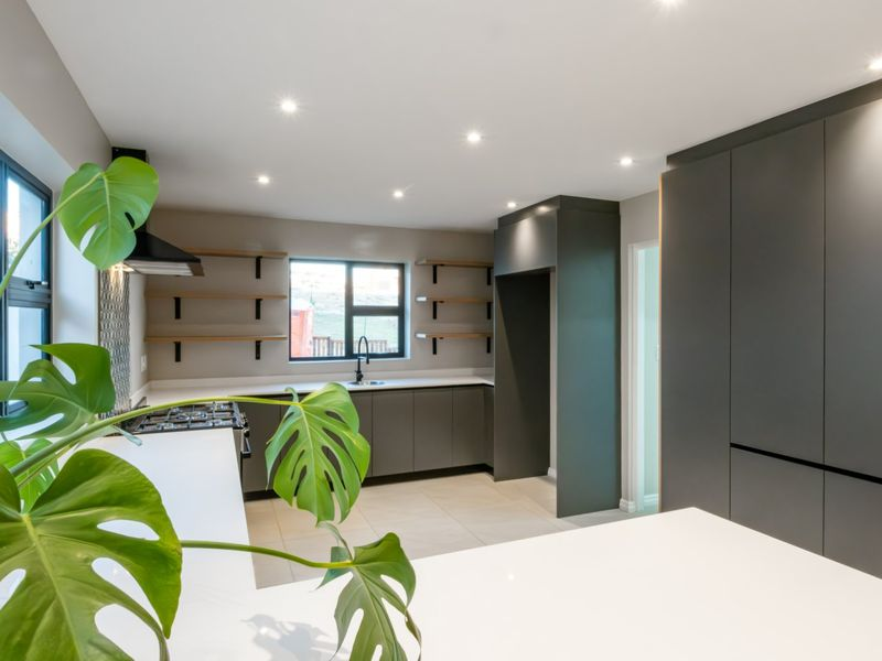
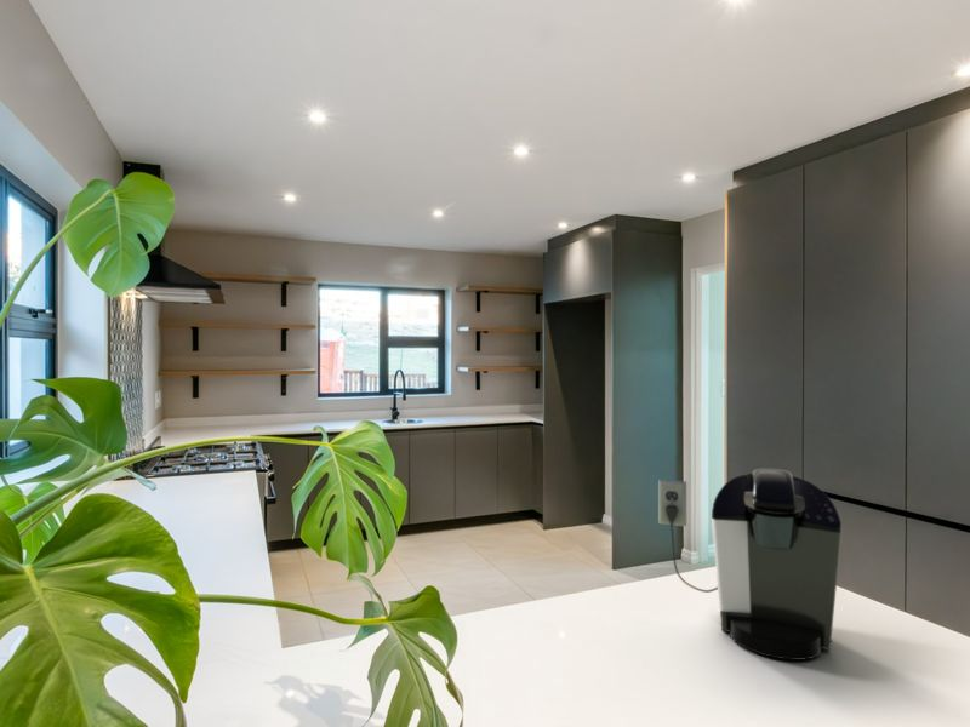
+ coffee maker [657,468,843,662]
